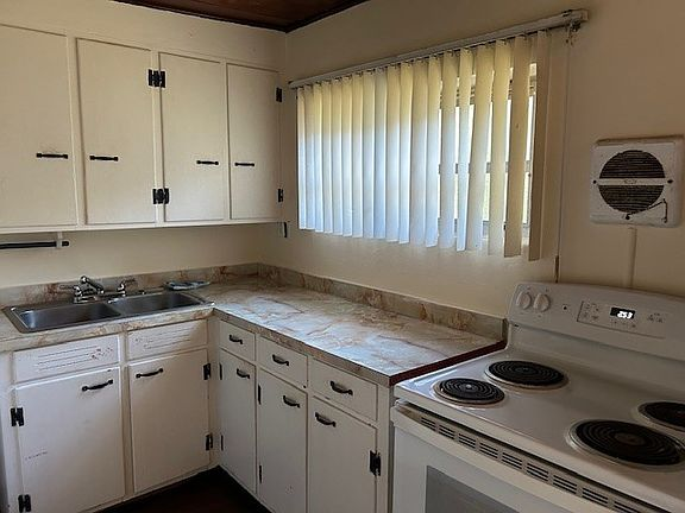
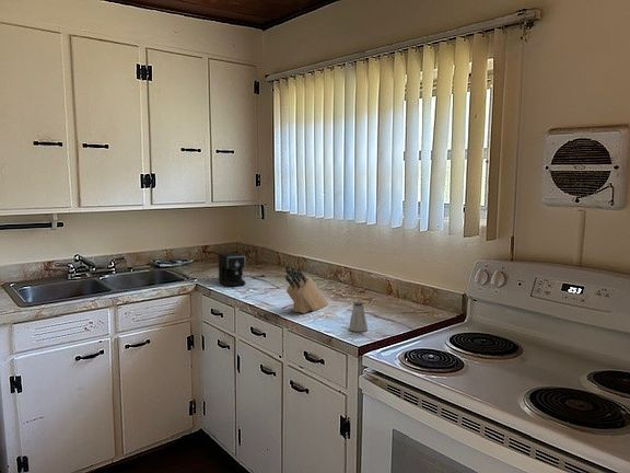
+ knife block [284,265,329,314]
+ saltshaker [348,301,369,333]
+ coffee maker [218,252,266,288]
